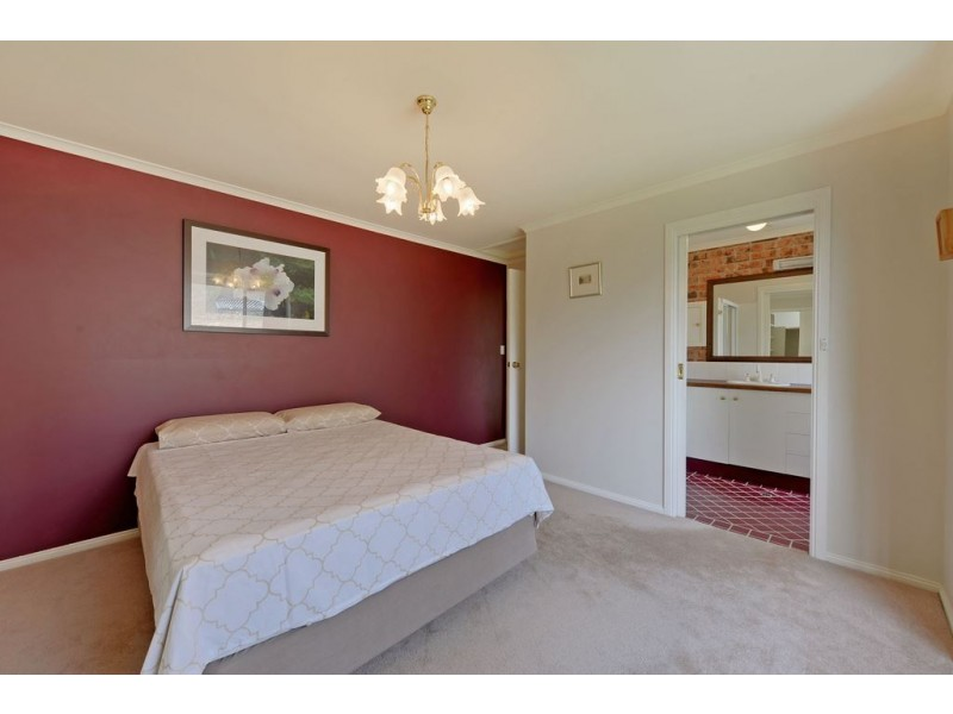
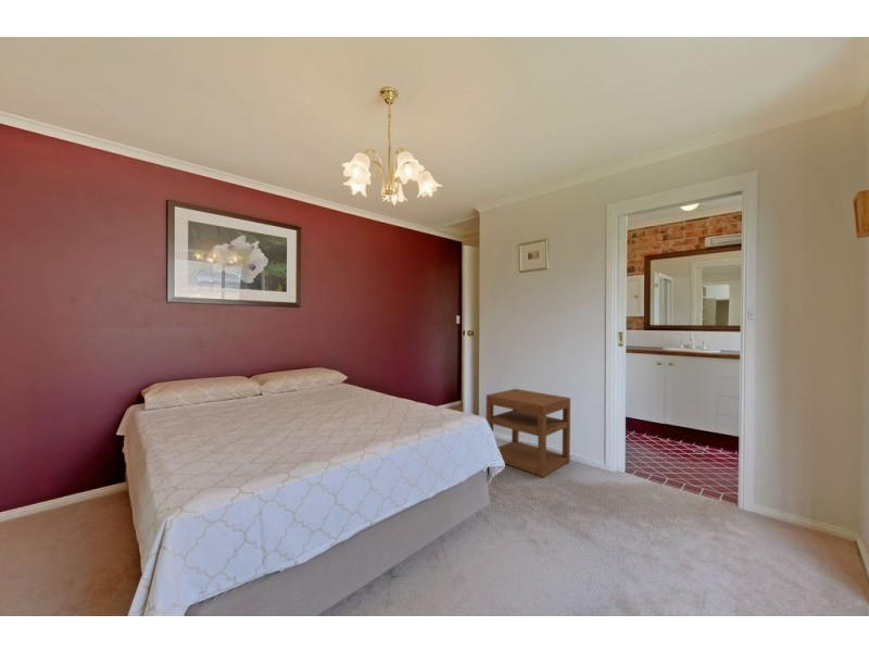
+ nightstand [484,388,571,479]
